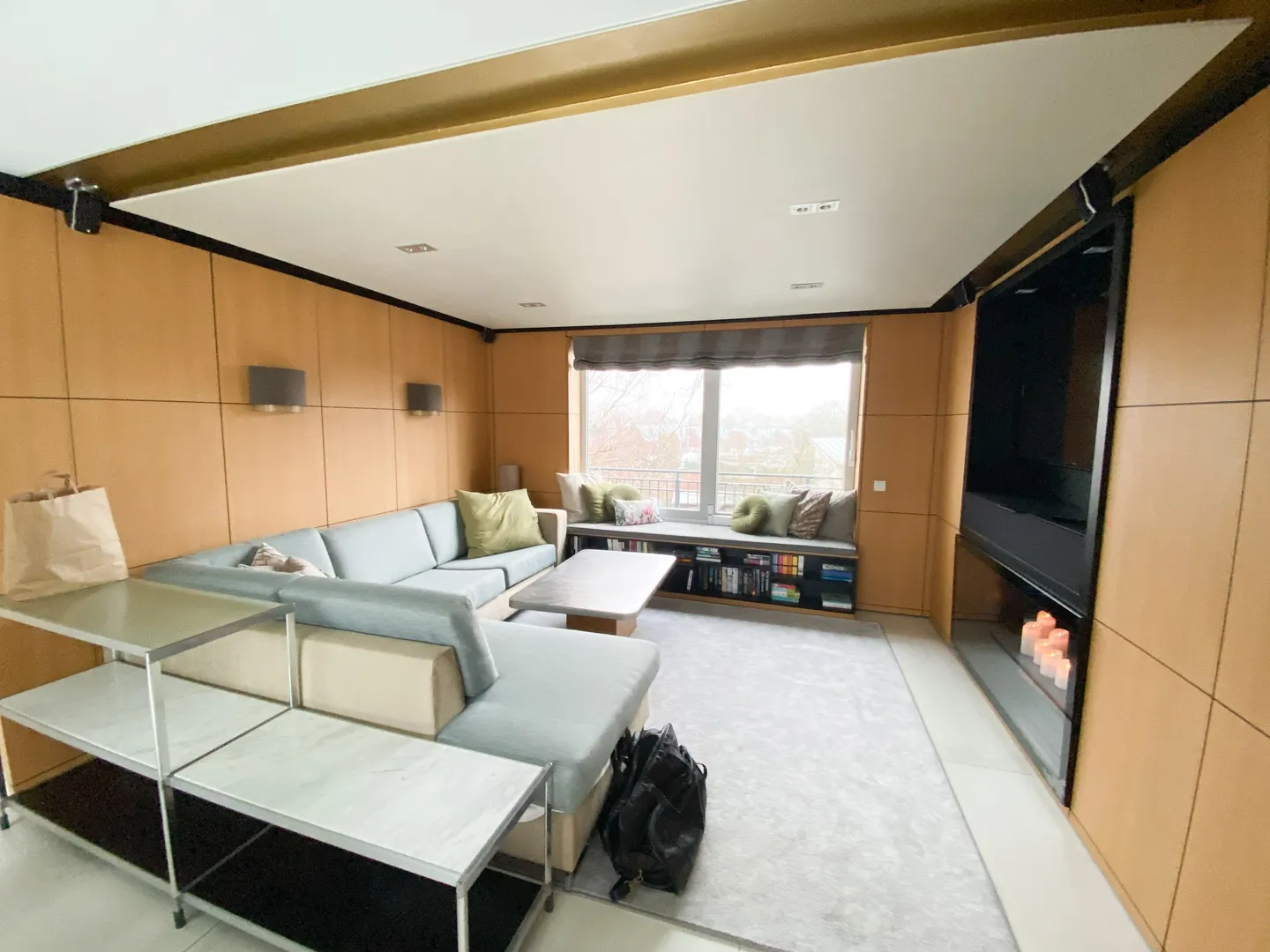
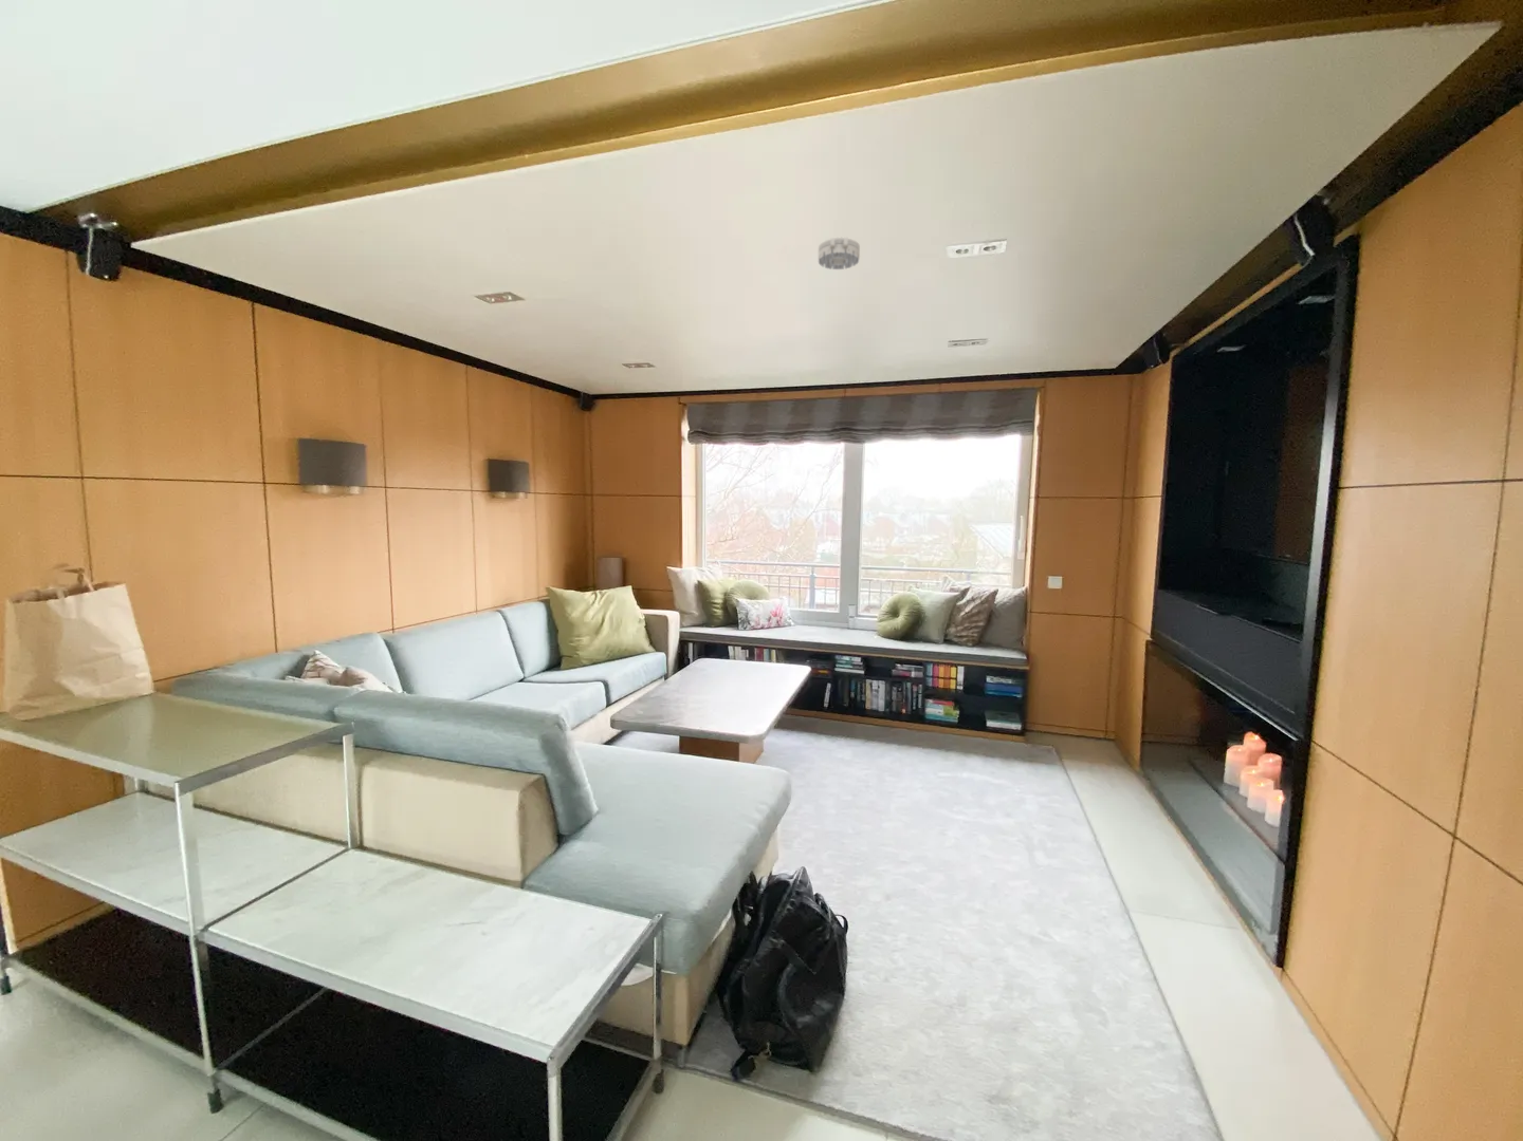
+ smoke detector [818,236,861,271]
